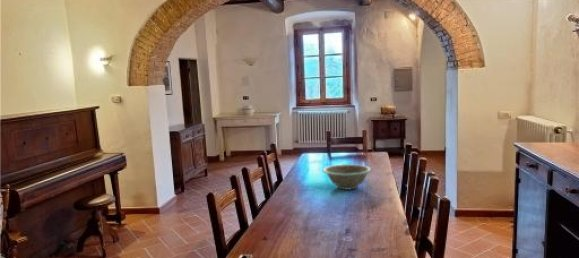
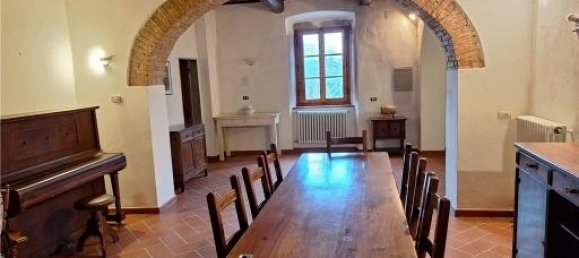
- decorative bowl [322,163,373,191]
